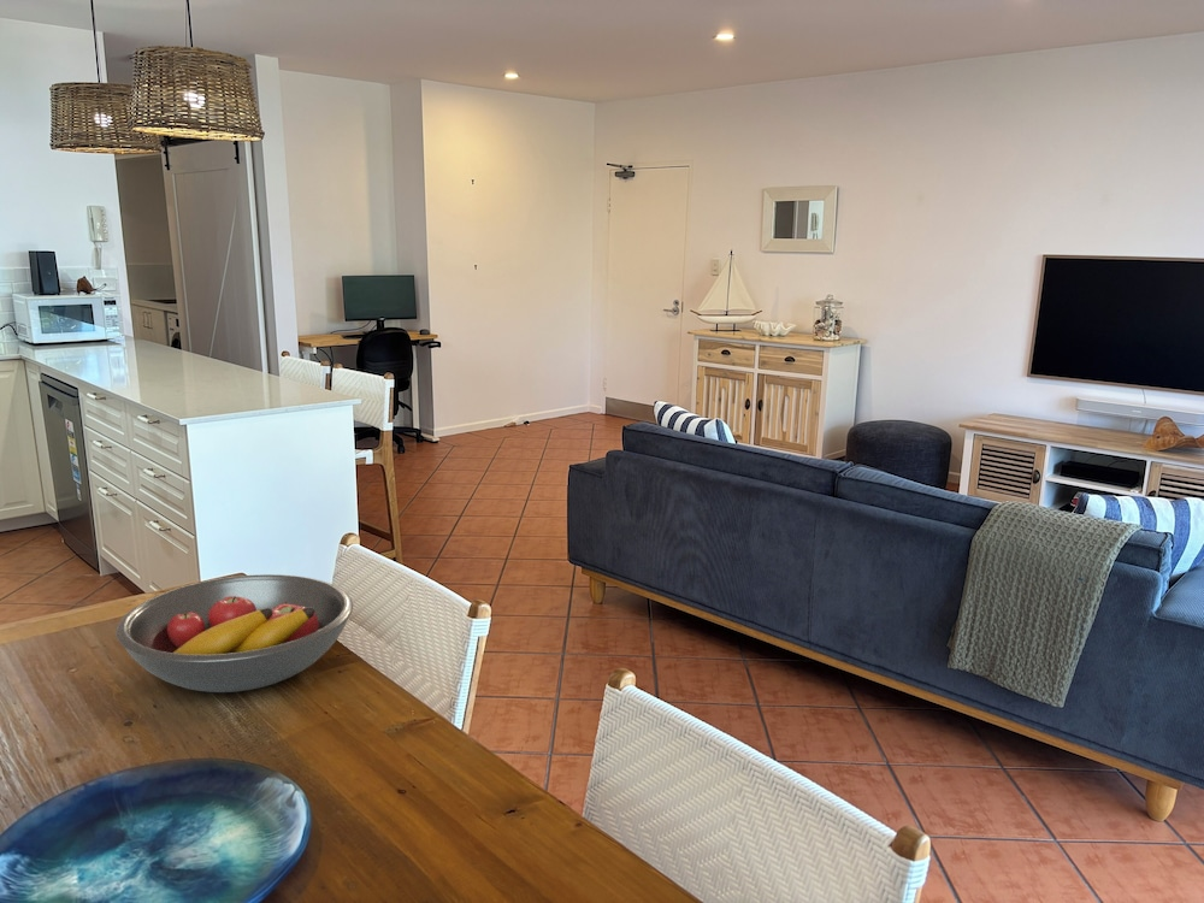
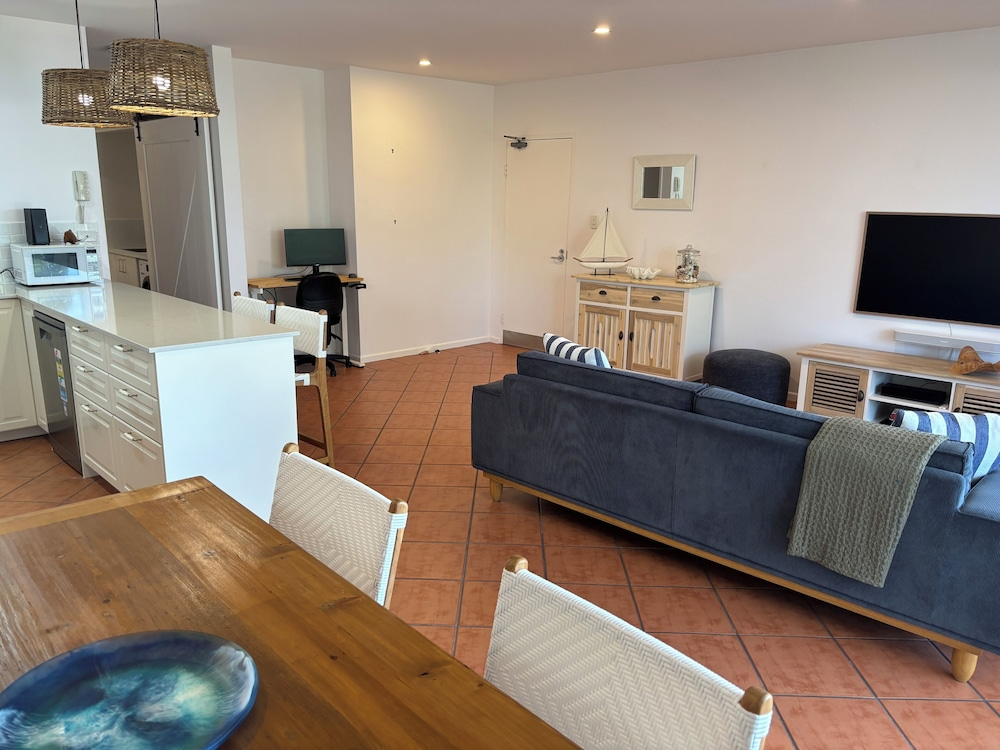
- fruit bowl [116,573,354,694]
